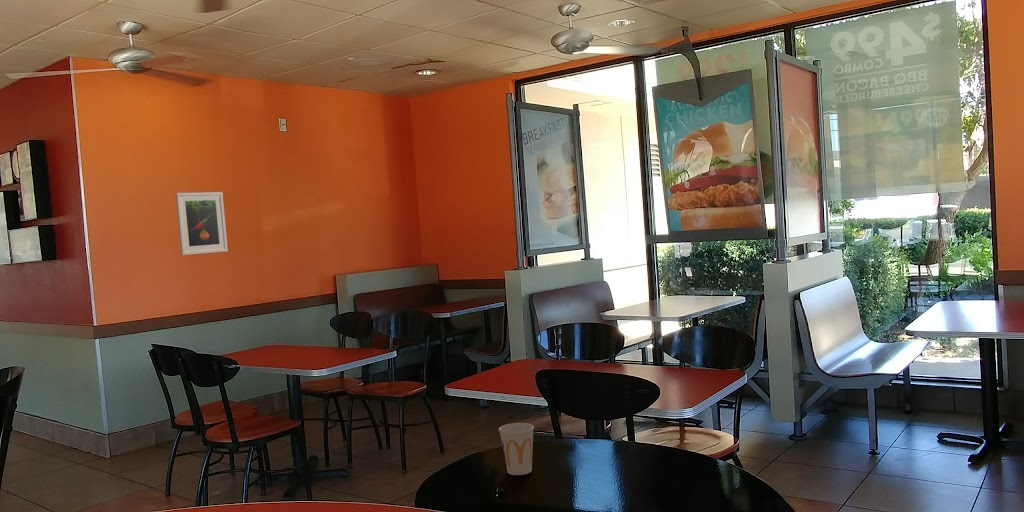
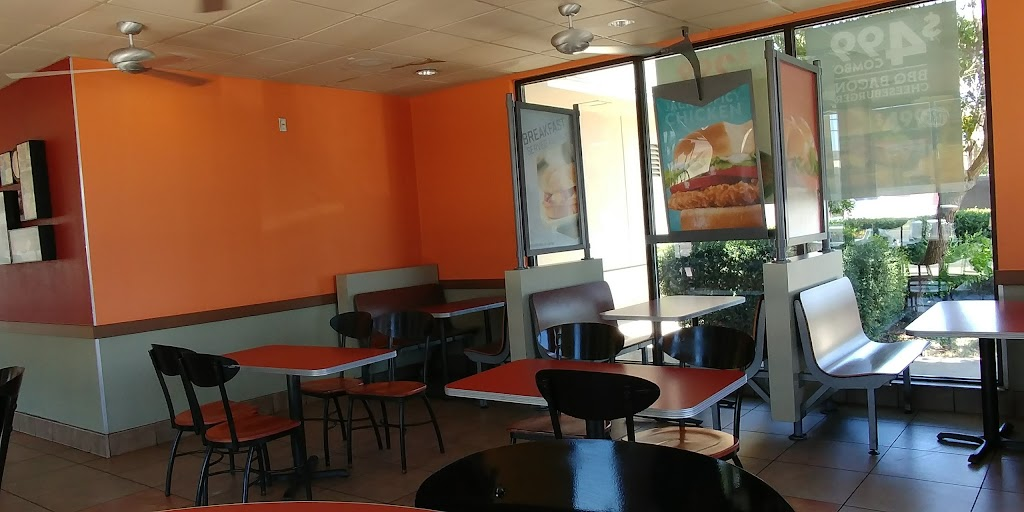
- cup [498,422,535,476]
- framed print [175,191,229,256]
